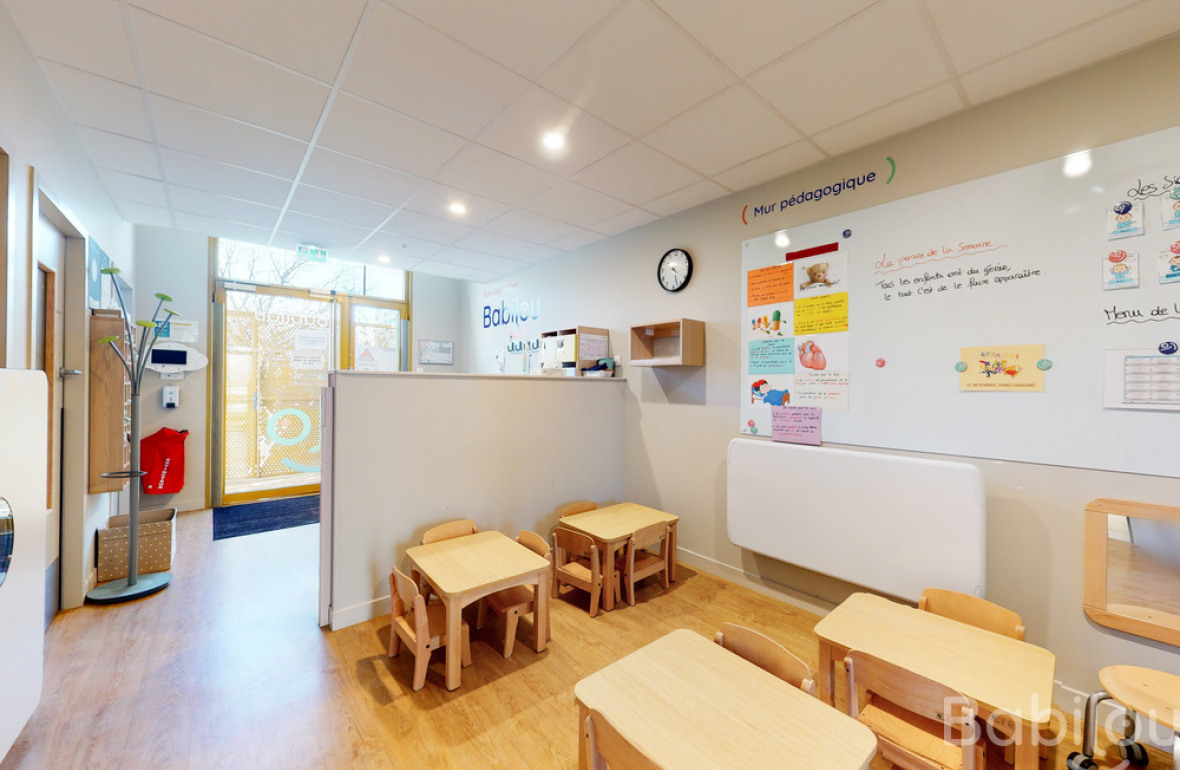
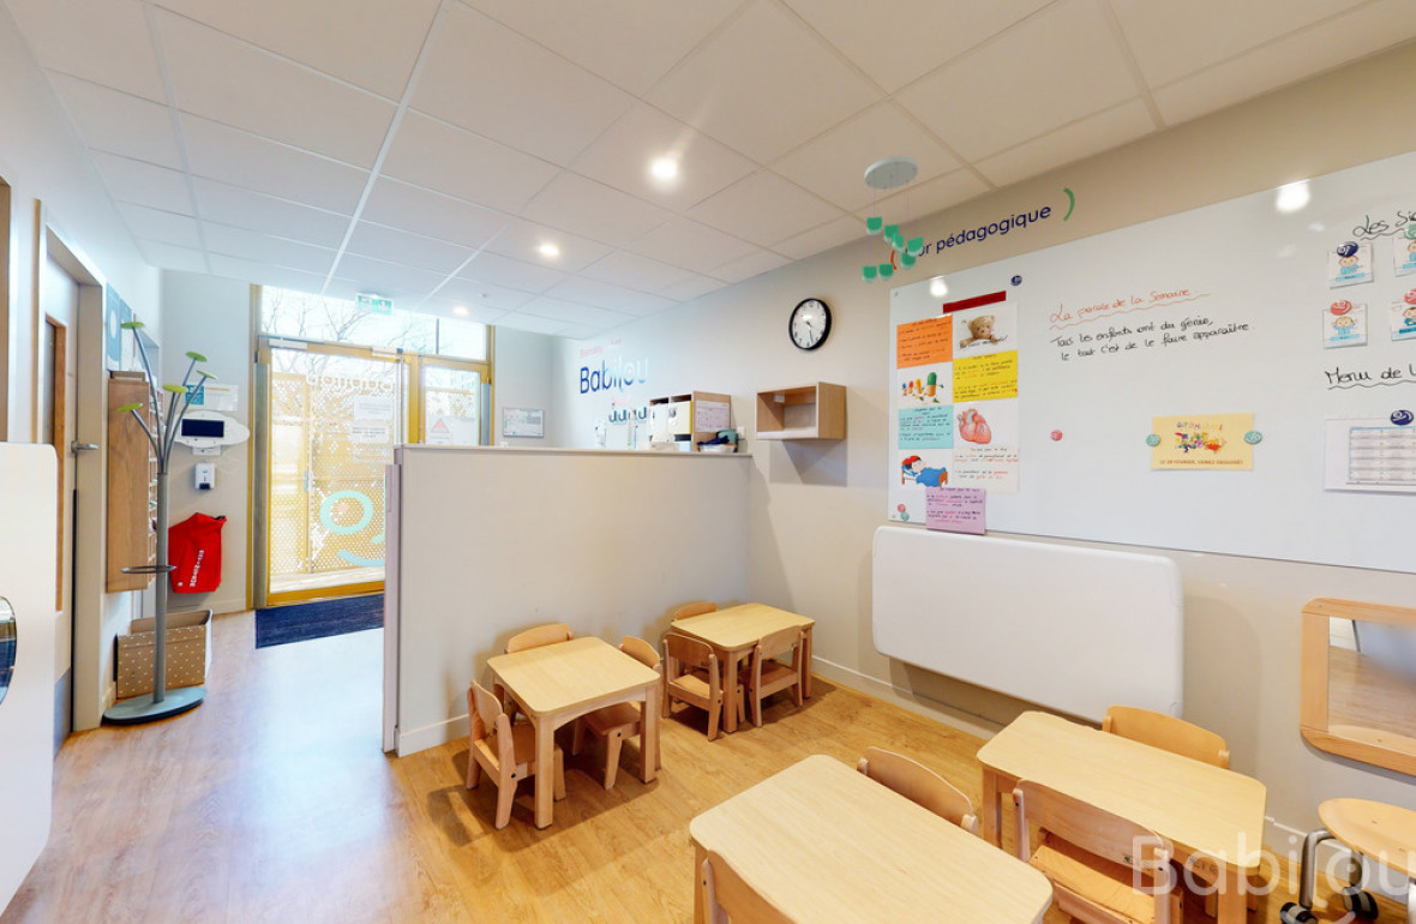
+ ceiling mobile [860,155,924,284]
